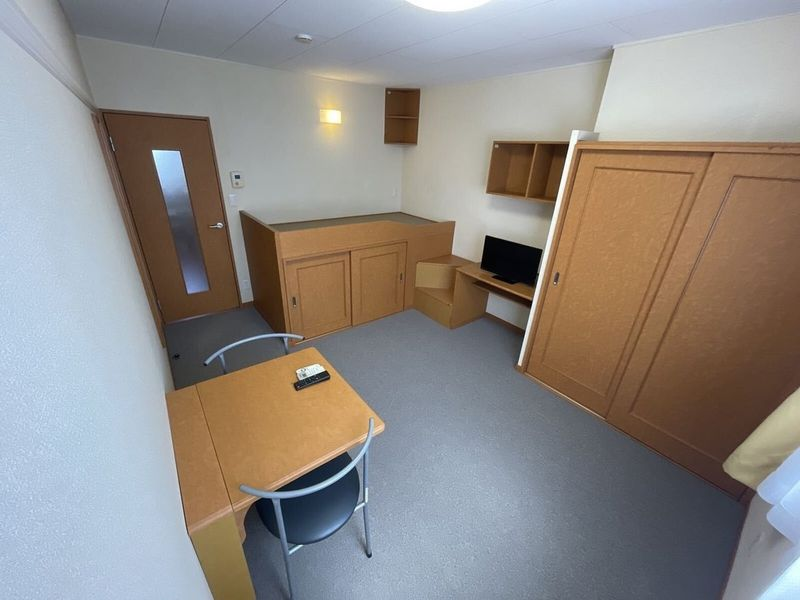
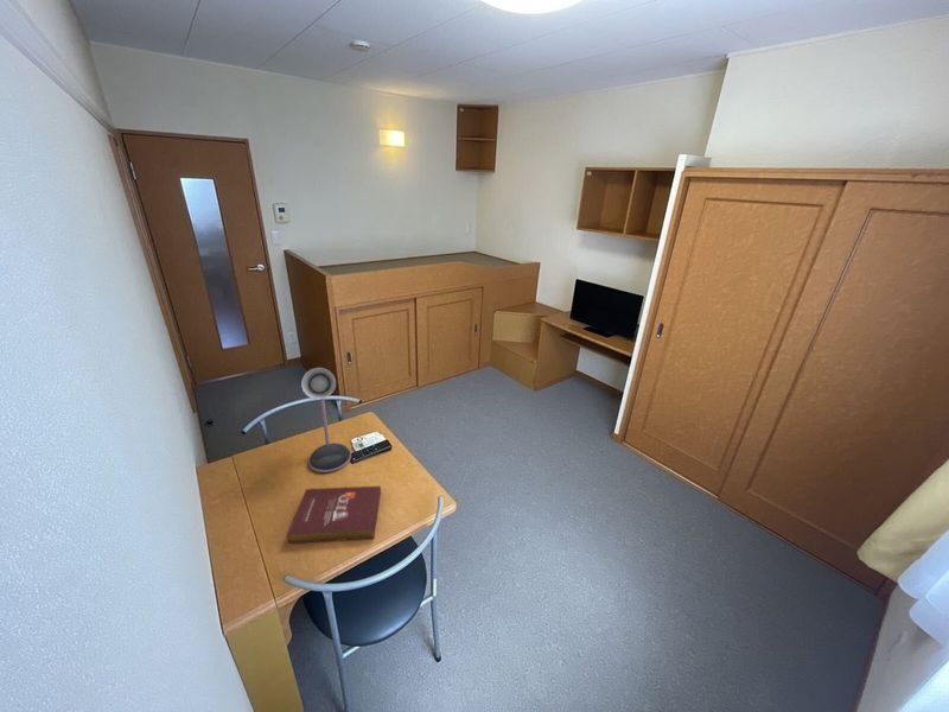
+ book [286,485,382,545]
+ desk lamp [300,367,352,473]
